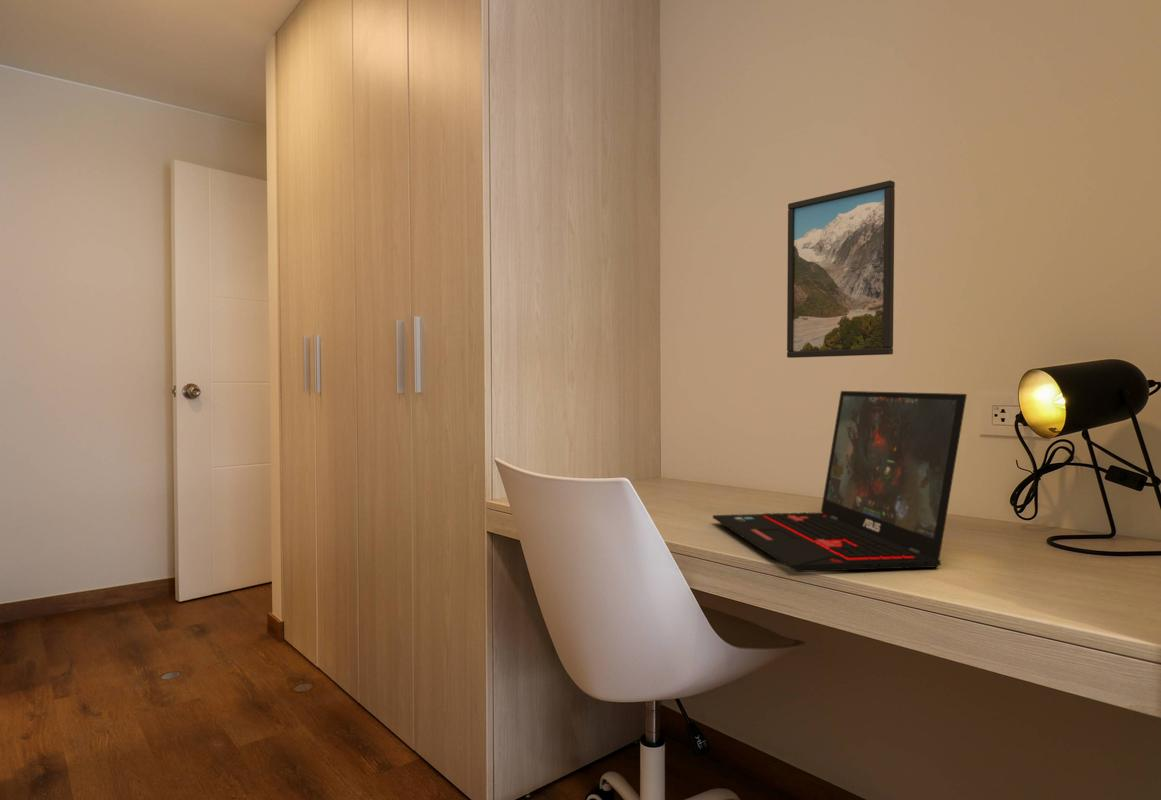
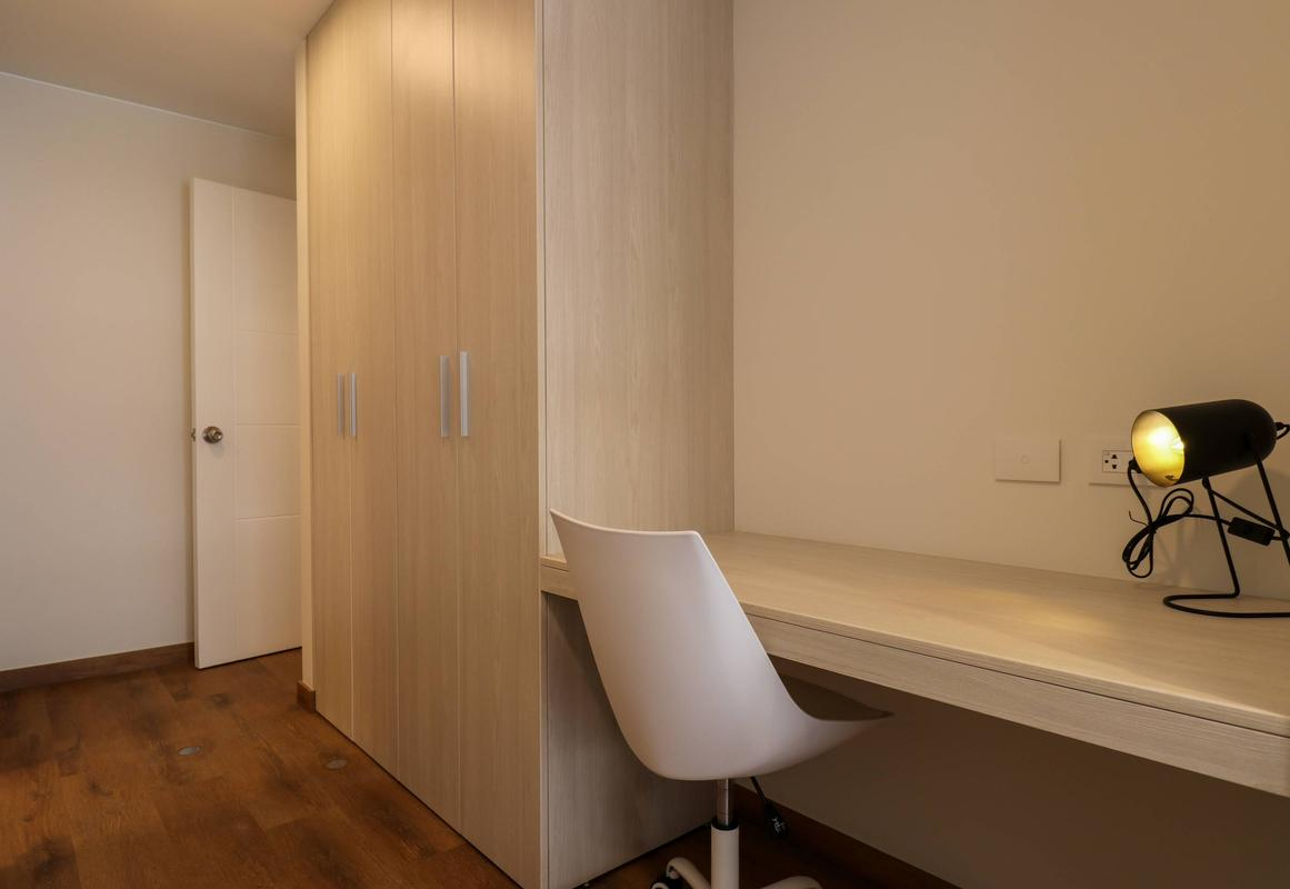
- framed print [786,179,896,359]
- laptop [712,390,968,573]
